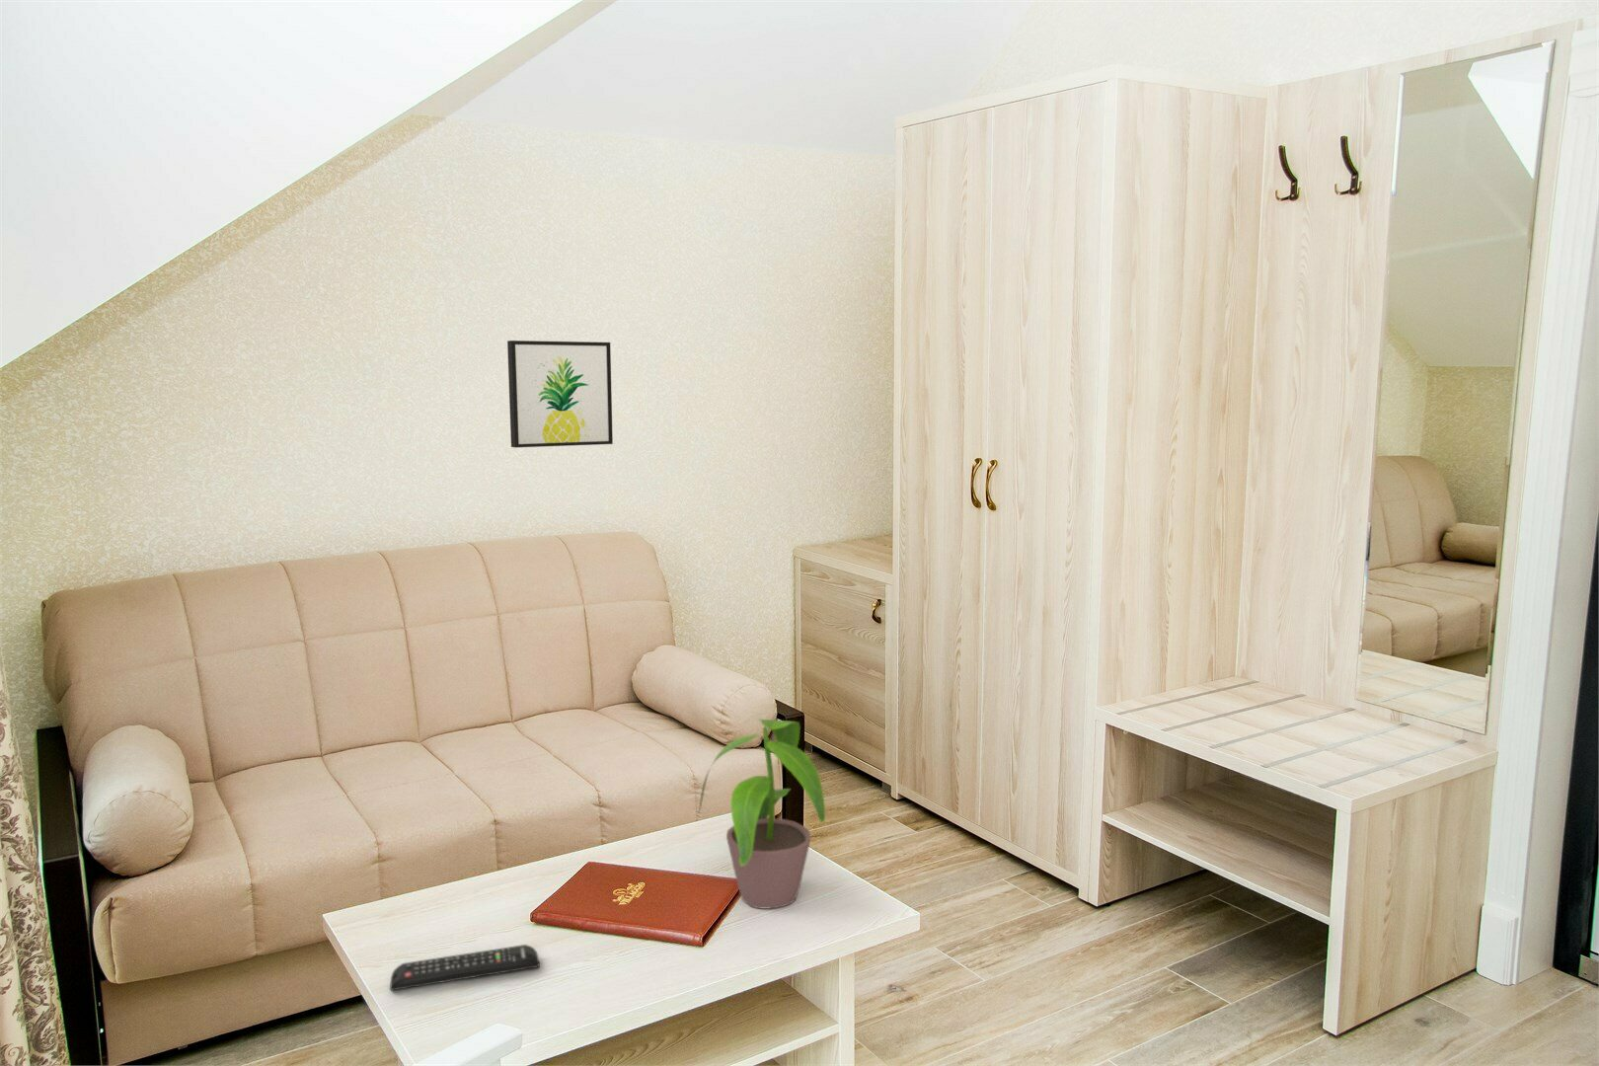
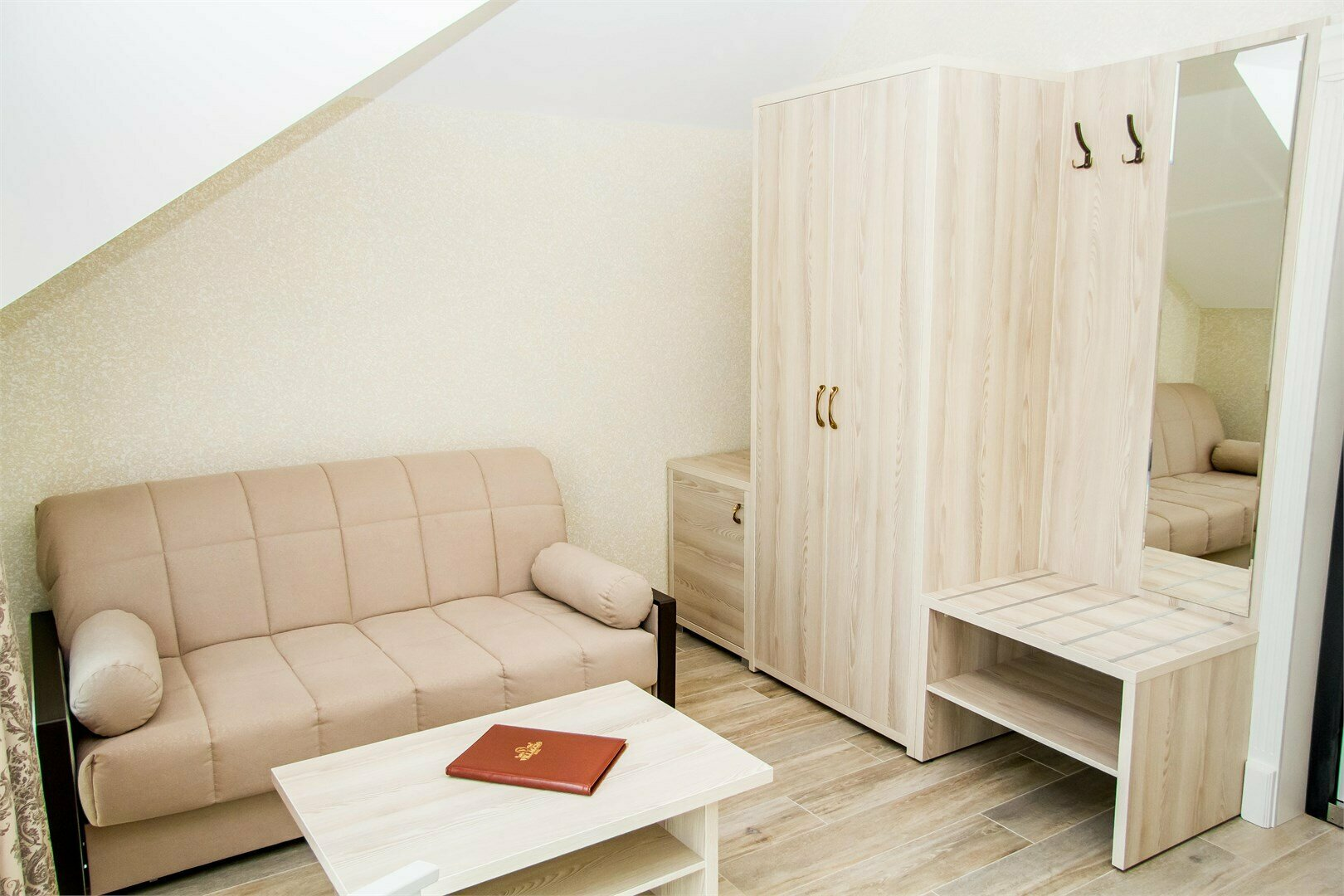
- potted plant [696,719,826,909]
- wall art [507,339,614,449]
- remote control [389,943,541,992]
